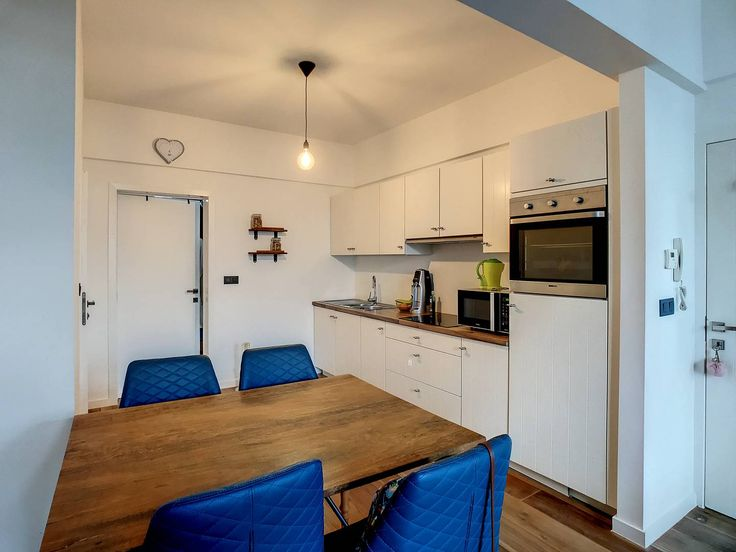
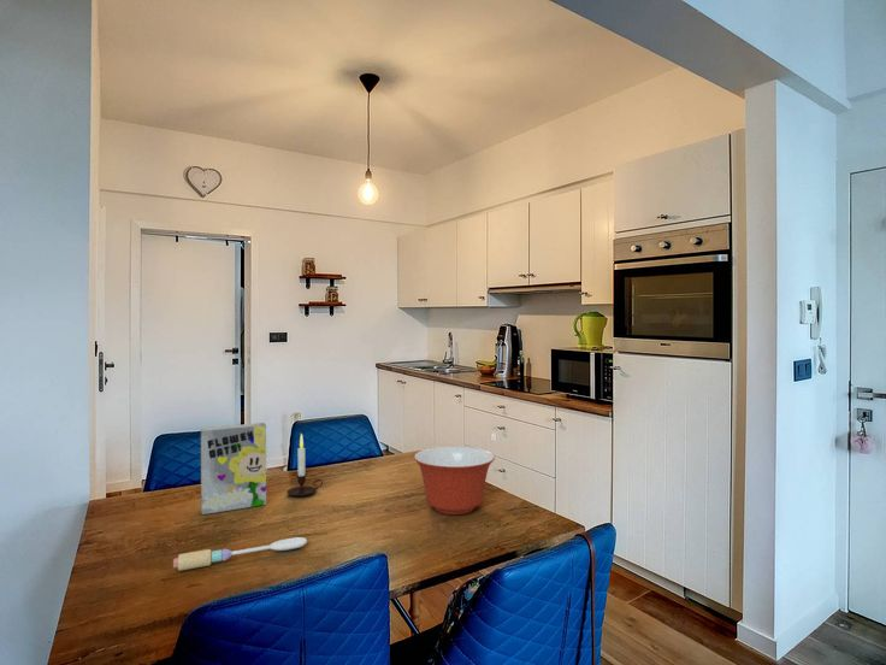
+ cereal box [200,422,267,516]
+ spoon [172,536,308,572]
+ mixing bowl [413,446,496,516]
+ candle [285,432,324,498]
